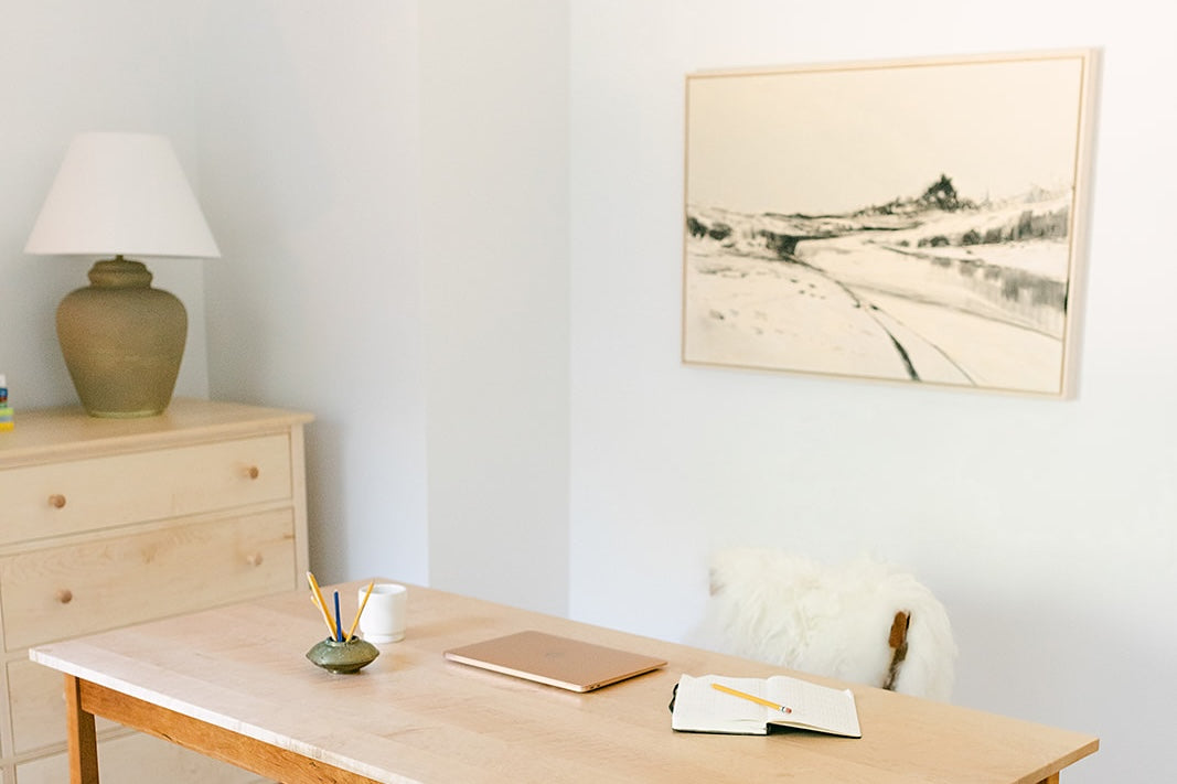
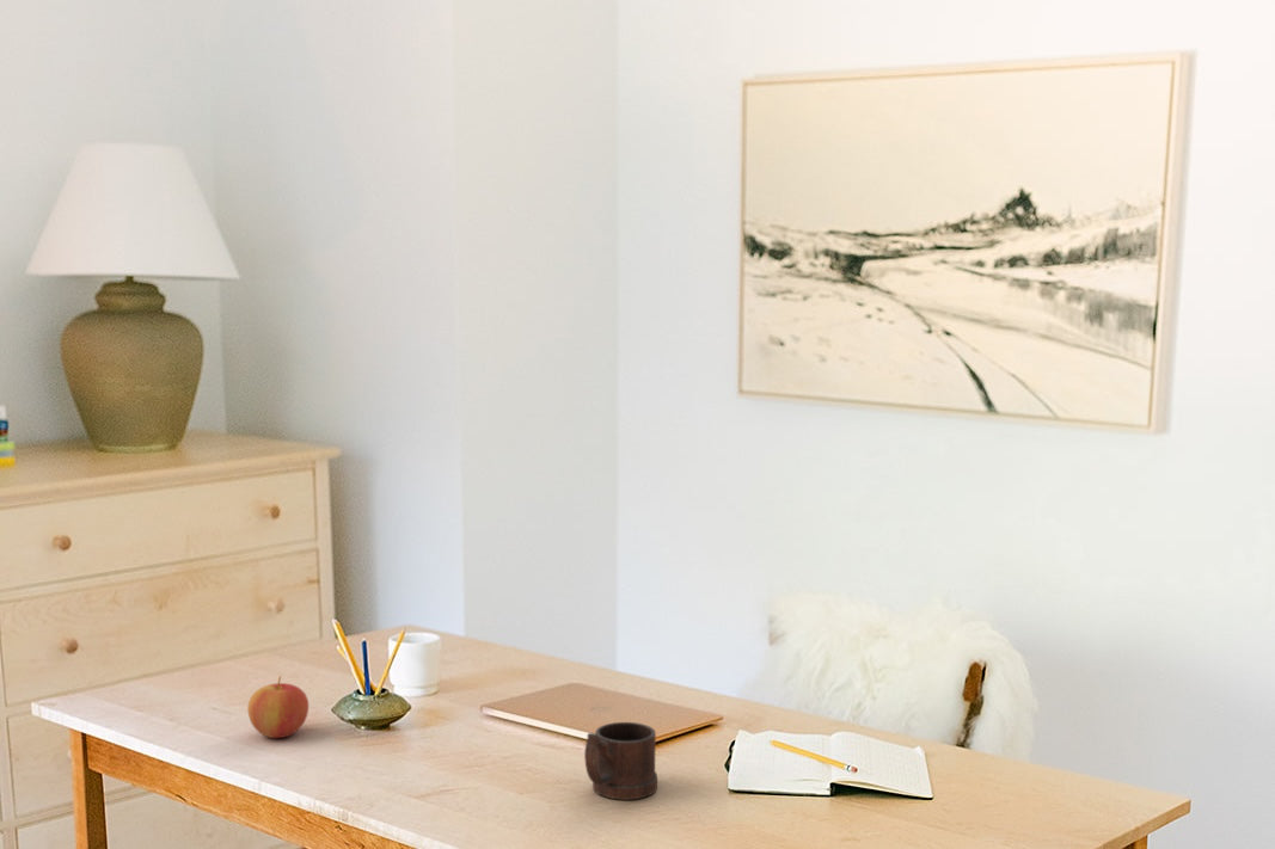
+ mug [583,721,658,801]
+ apple [246,675,309,739]
